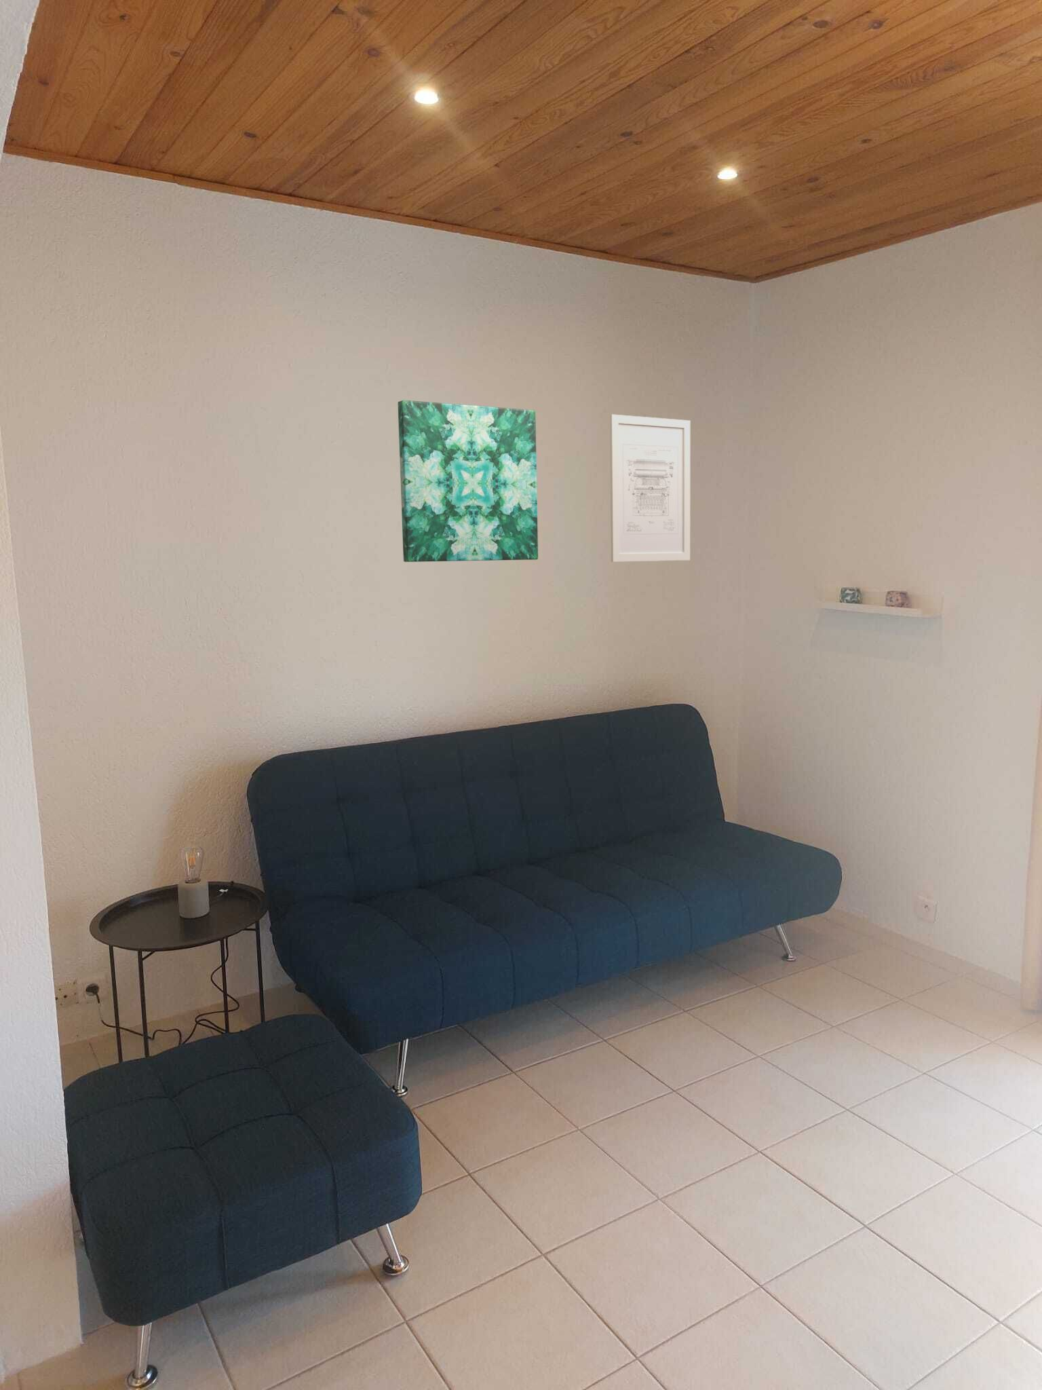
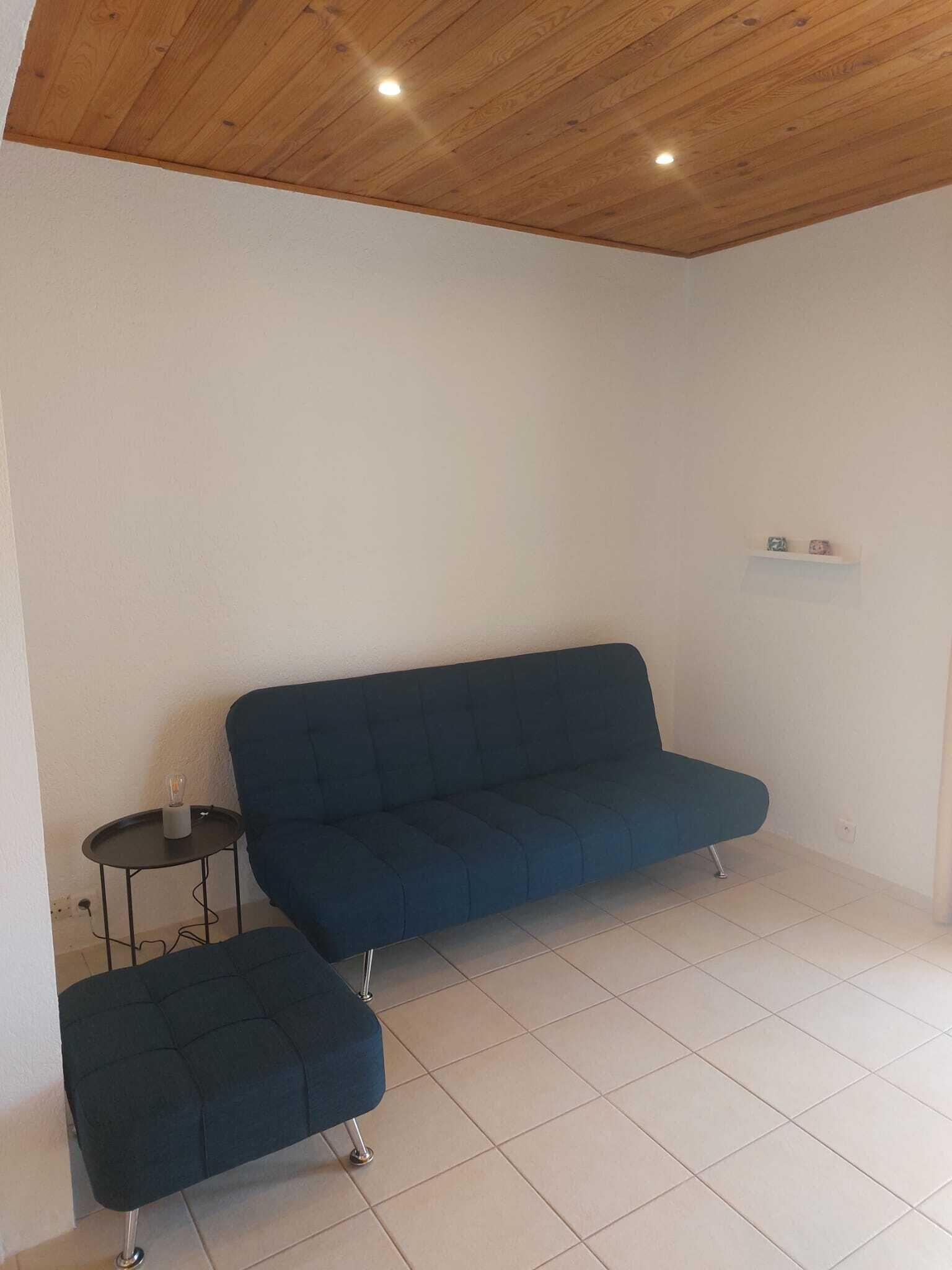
- wall art [397,399,539,563]
- wall art [610,414,691,563]
